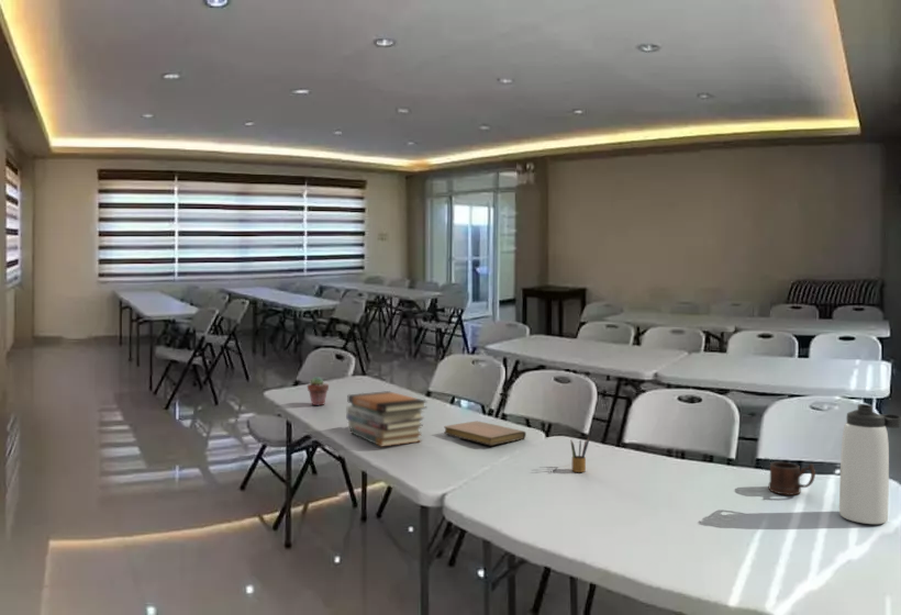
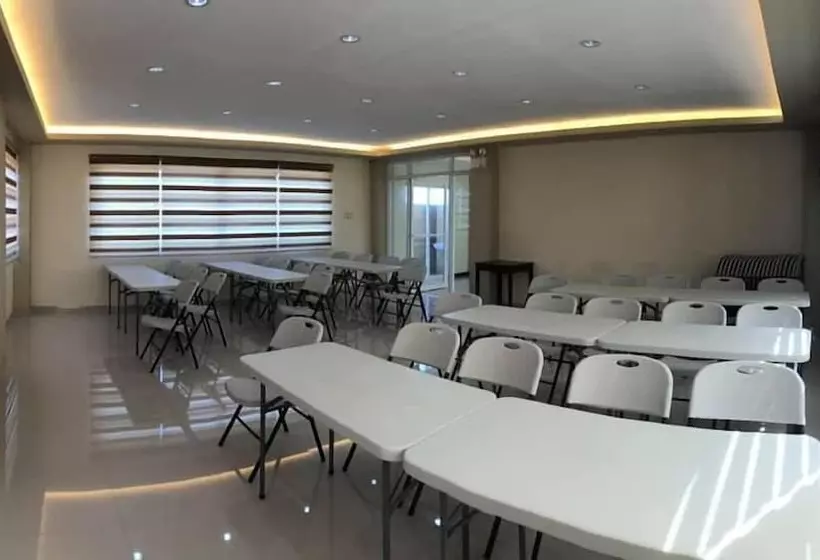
- potted succulent [307,376,330,406]
- mug [768,461,816,496]
- thermos bottle [838,403,901,525]
- pencil box [569,437,590,473]
- notebook [443,421,527,446]
- book stack [345,390,429,448]
